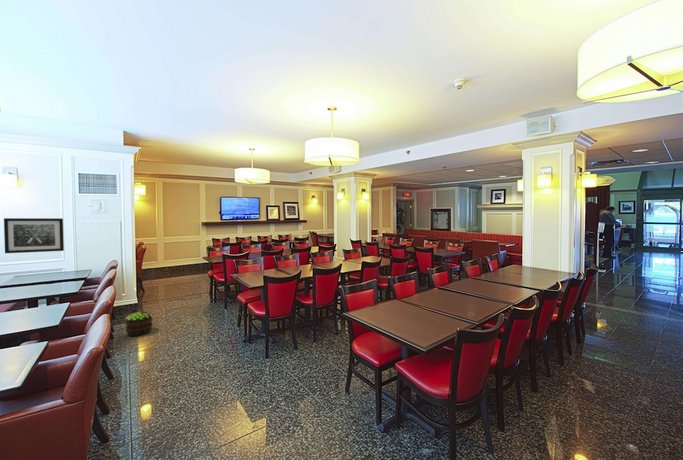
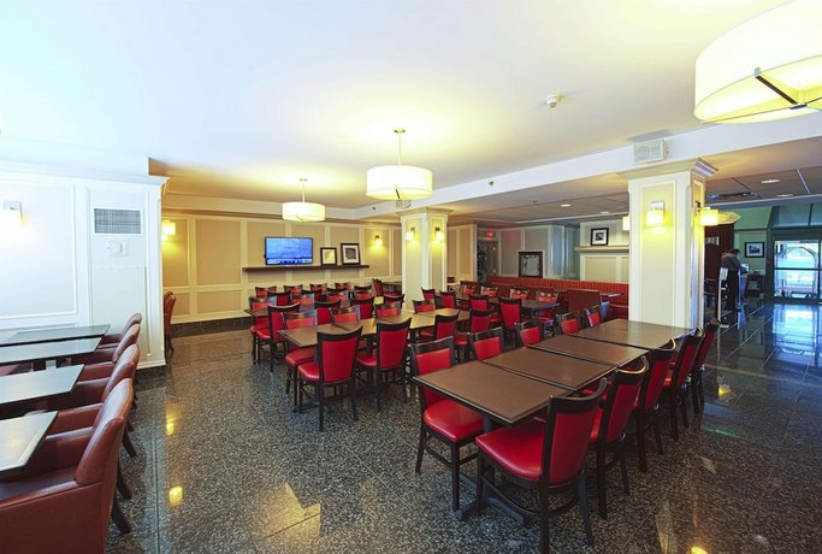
- wall art [3,217,65,254]
- potted plant [124,311,153,337]
